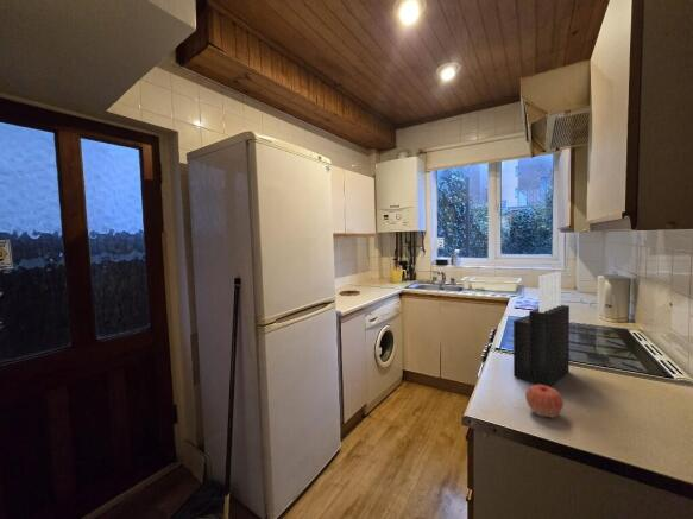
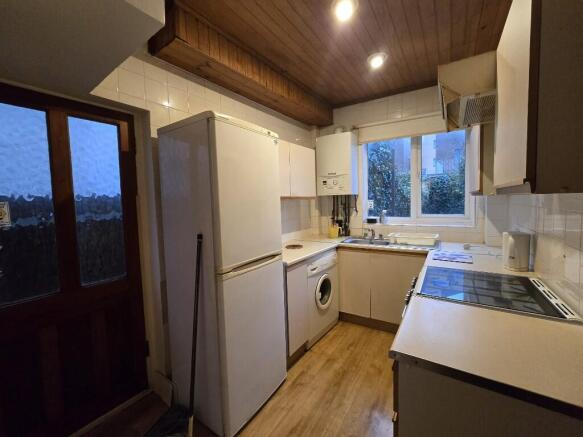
- knife block [512,271,571,387]
- apple [524,384,565,418]
